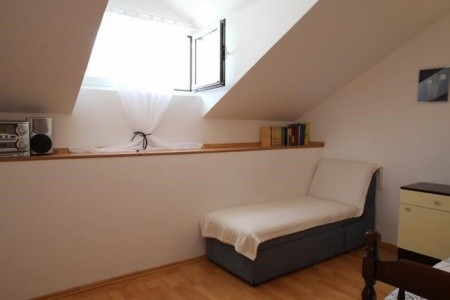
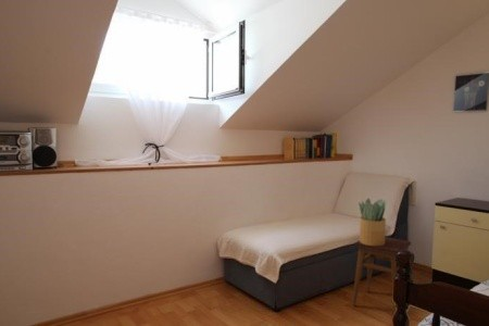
+ stool [351,236,412,313]
+ potted plant [358,197,387,246]
